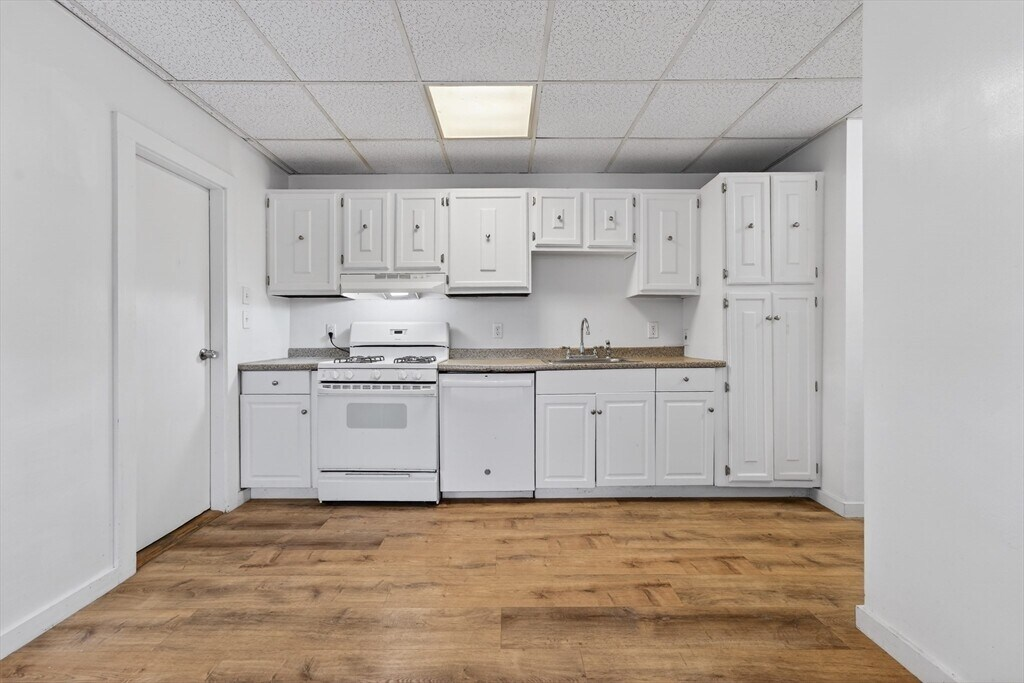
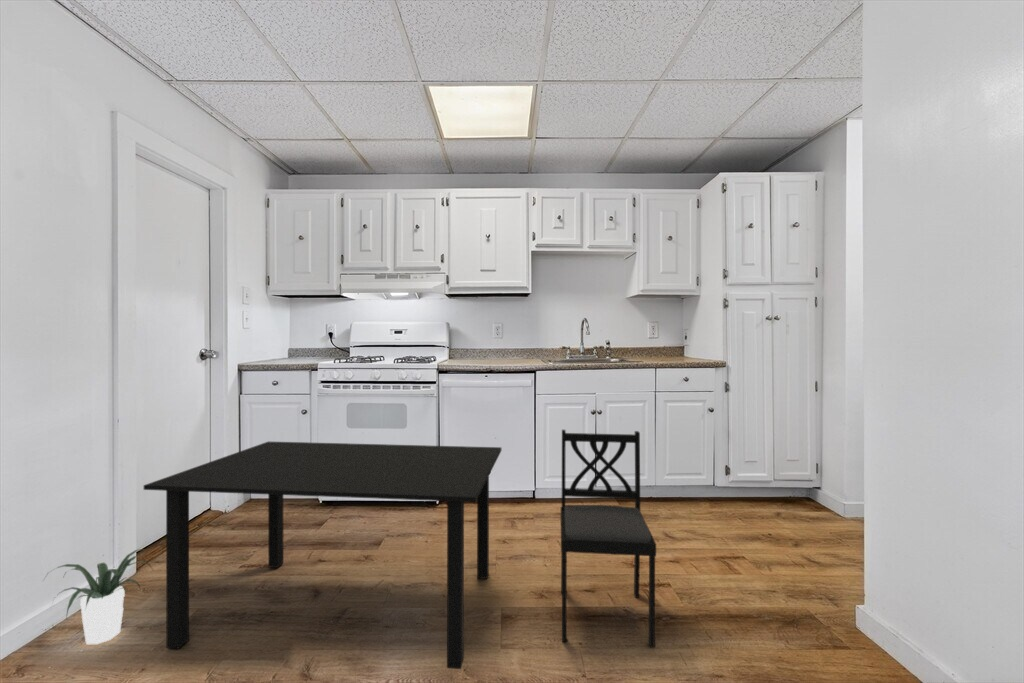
+ potted plant [42,548,154,645]
+ dining set [143,429,657,670]
